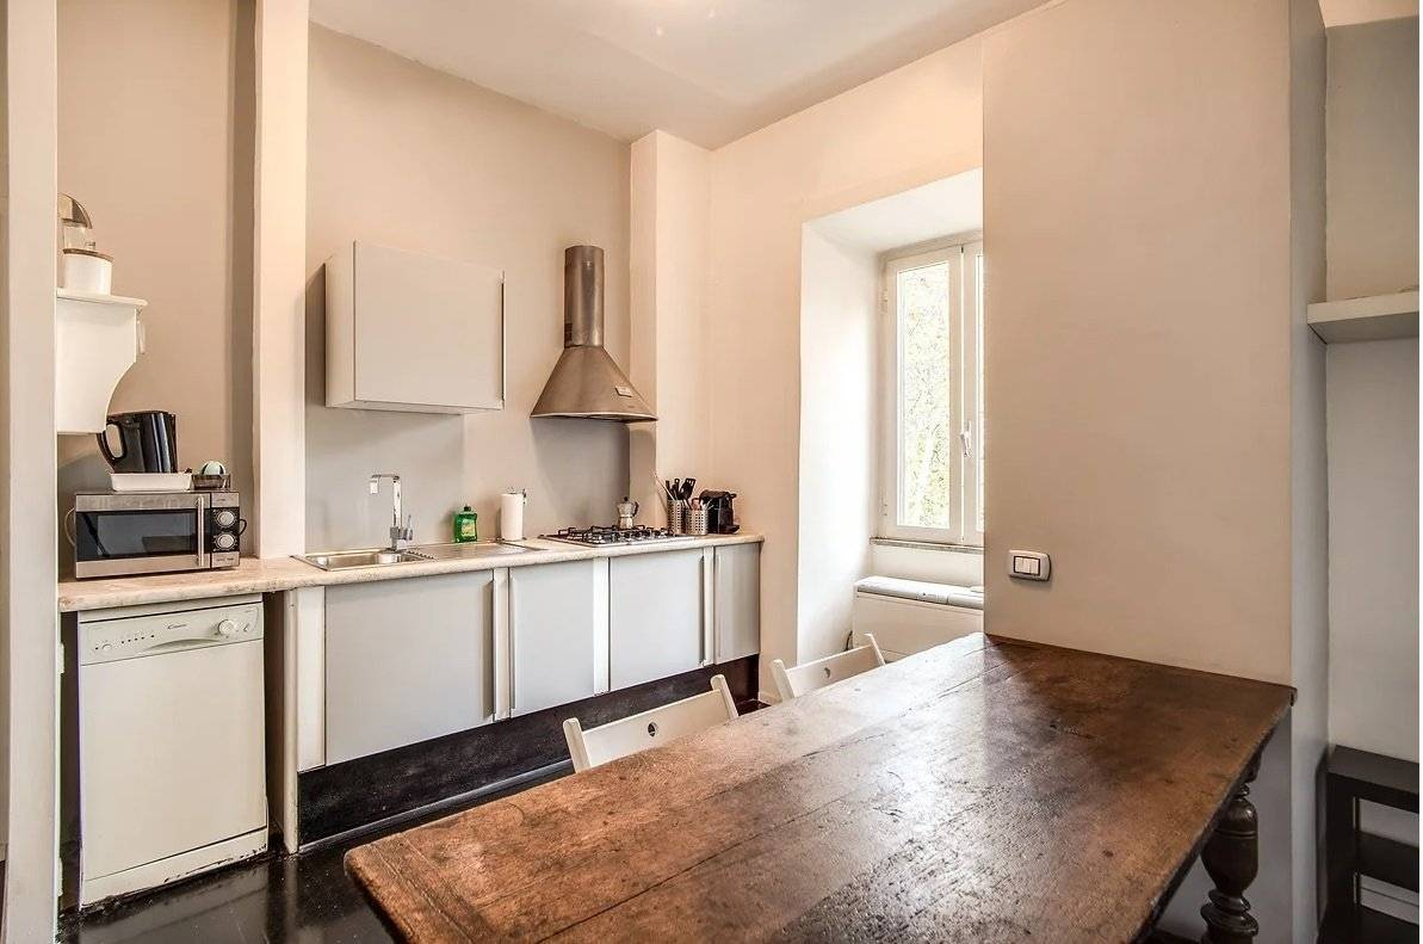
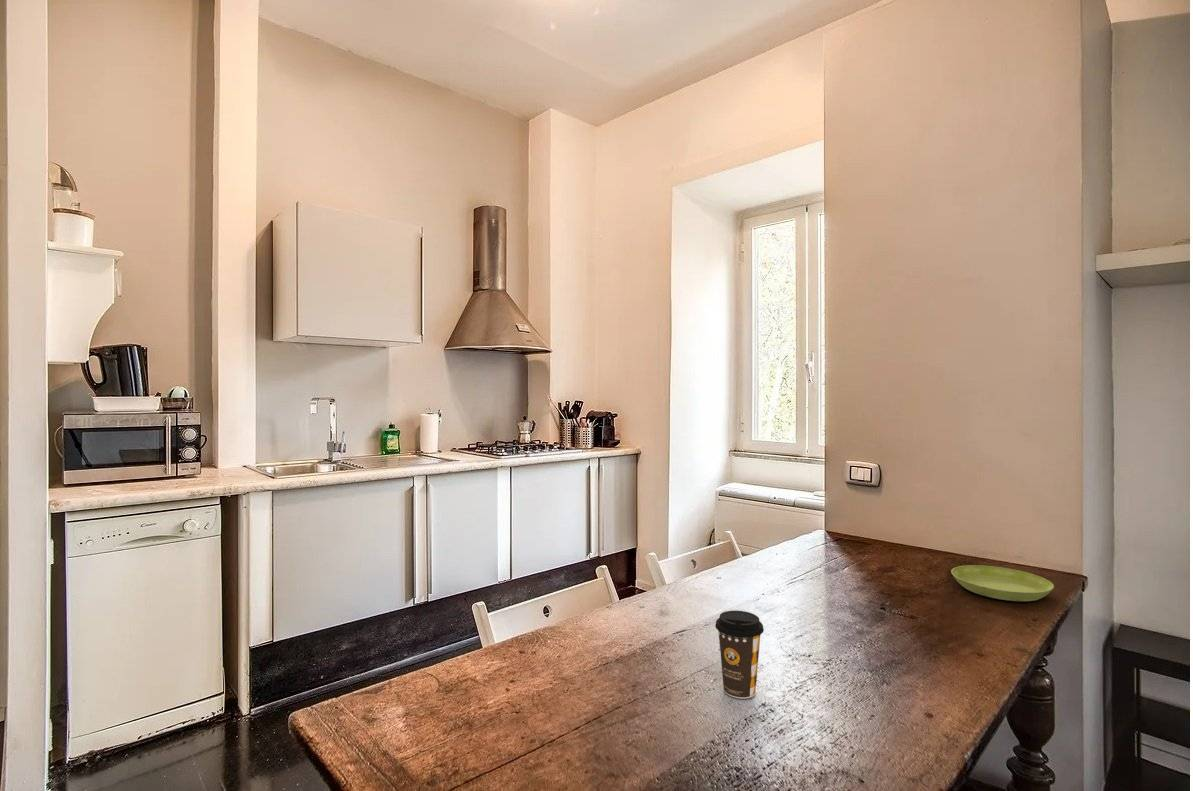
+ saucer [950,564,1055,602]
+ coffee cup [714,610,765,700]
